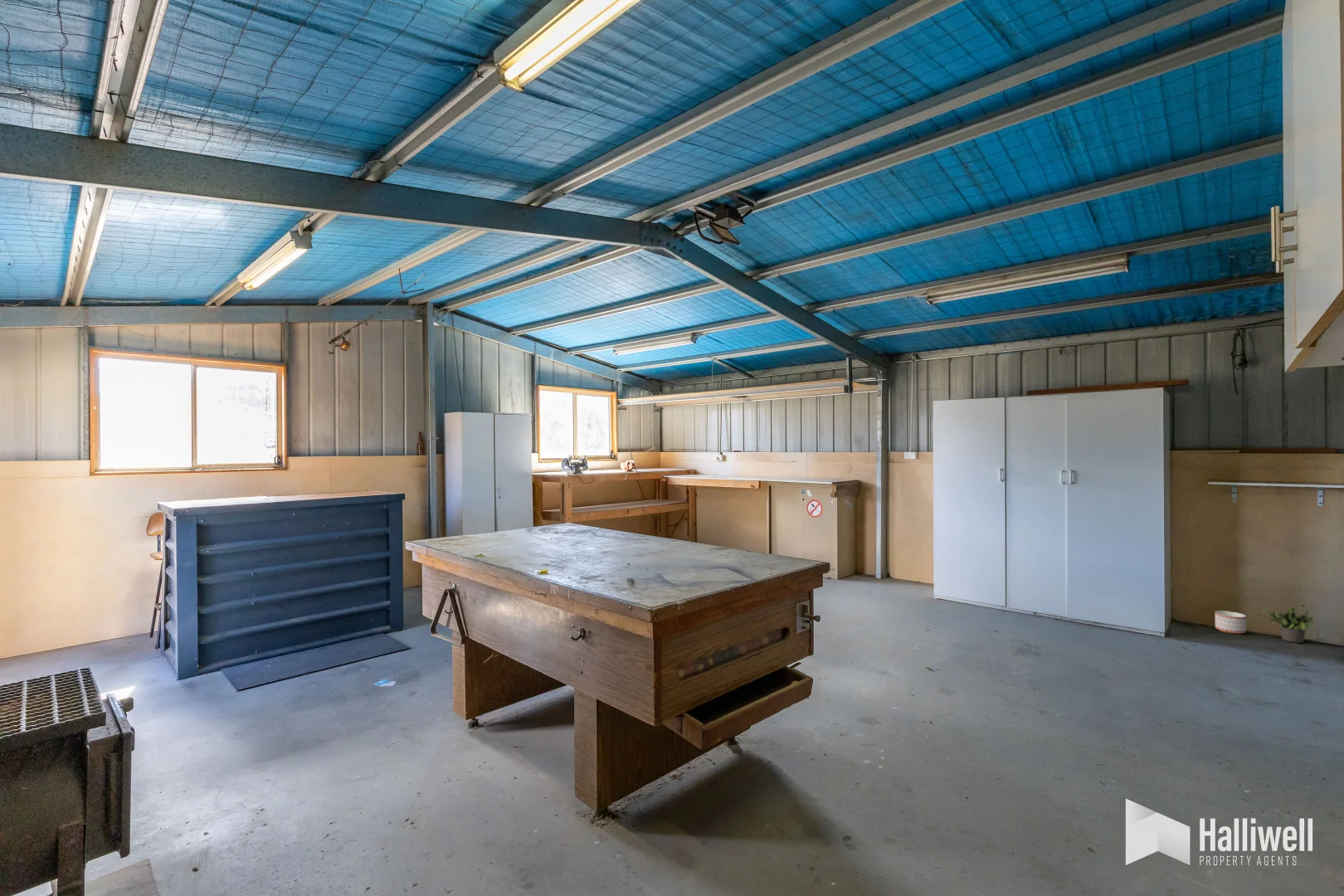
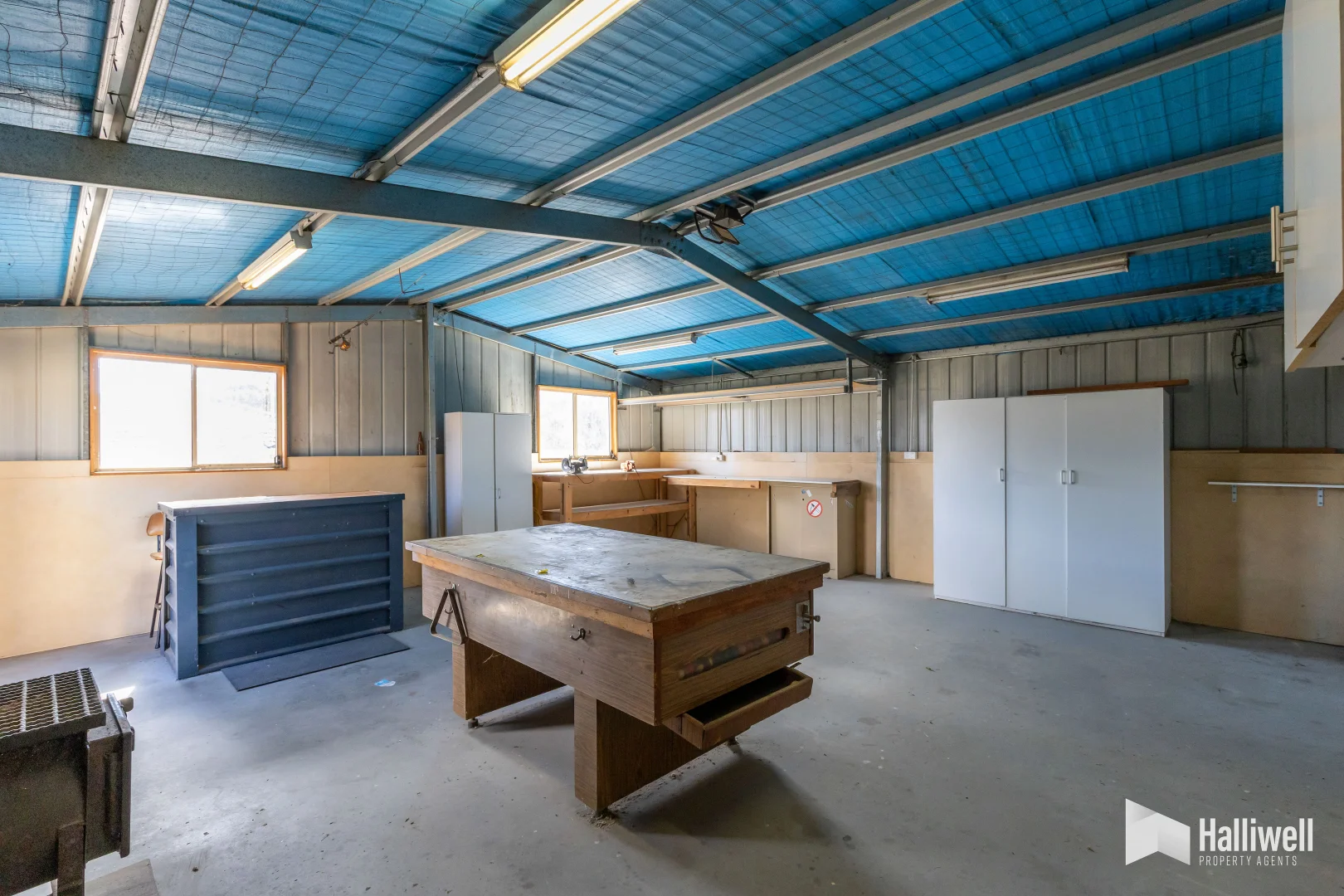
- planter [1215,610,1247,635]
- potted plant [1260,604,1314,644]
